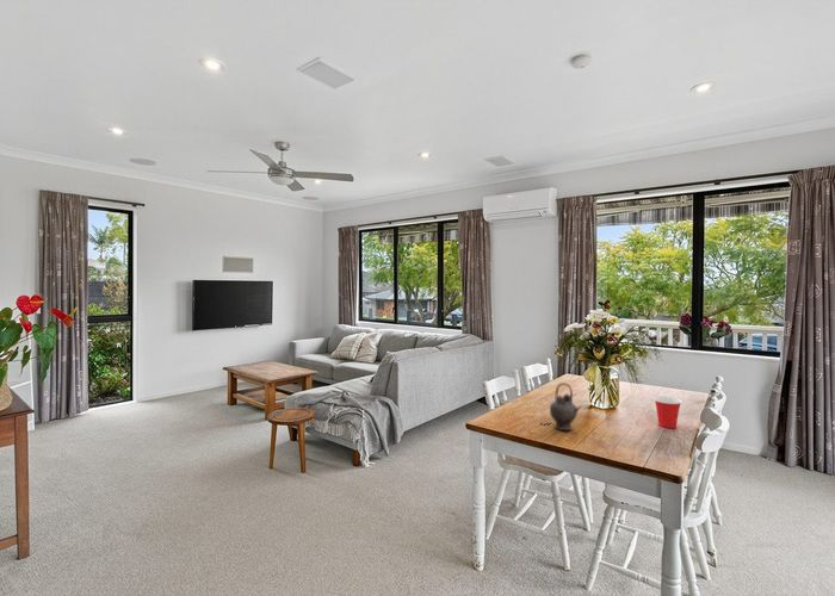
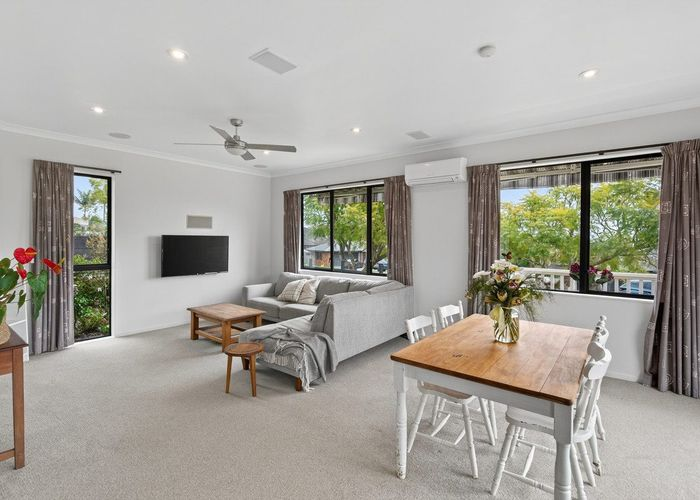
- cup [652,396,684,429]
- teapot [549,381,583,432]
